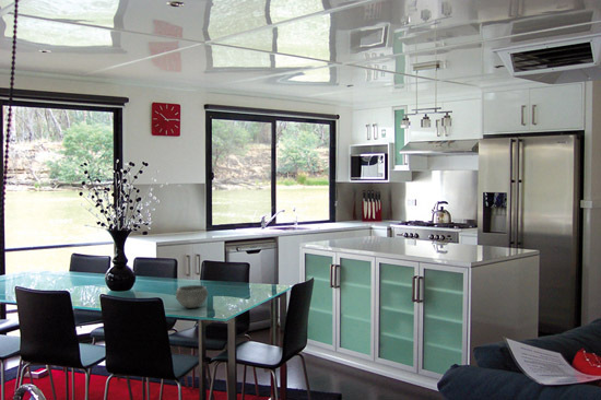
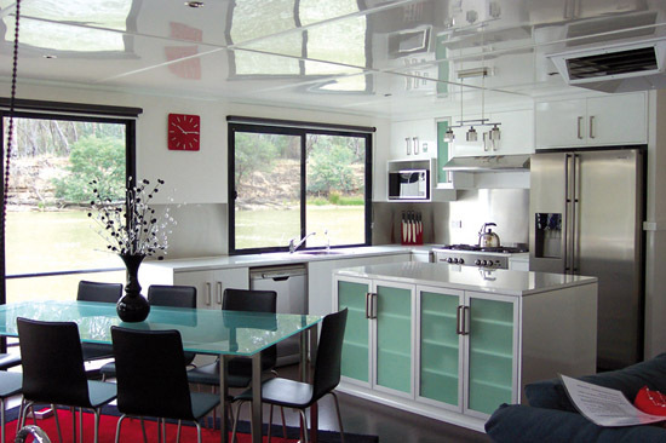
- bowl [175,284,210,309]
